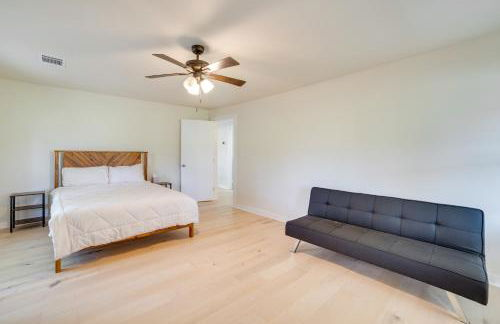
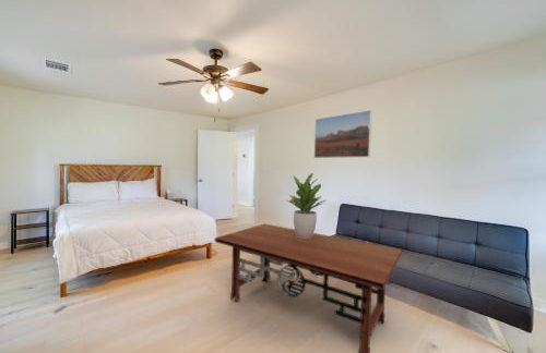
+ potted plant [286,172,327,238]
+ coffee table [213,222,403,353]
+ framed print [313,109,372,159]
